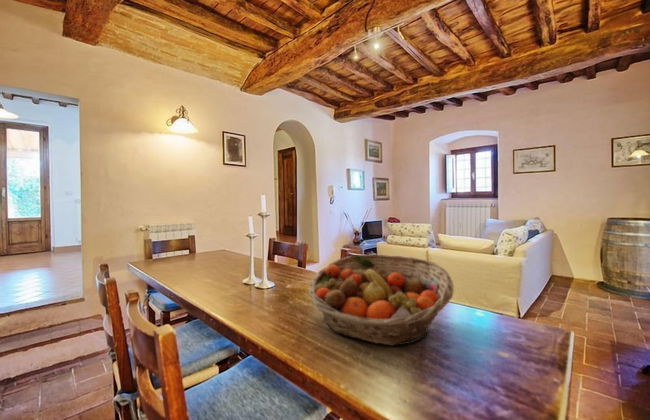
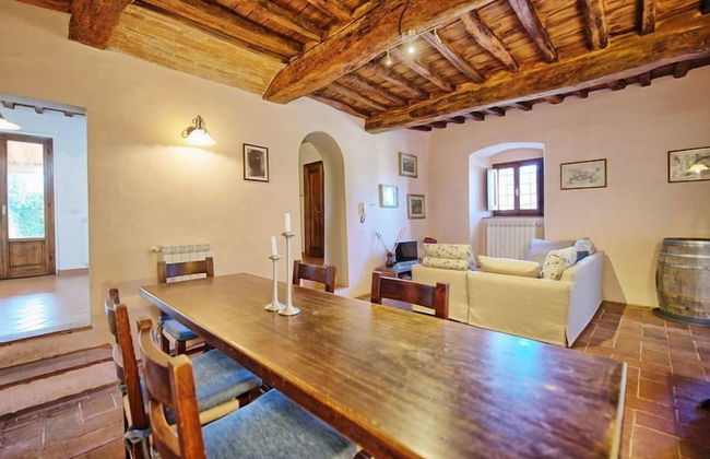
- fruit basket [307,253,455,346]
